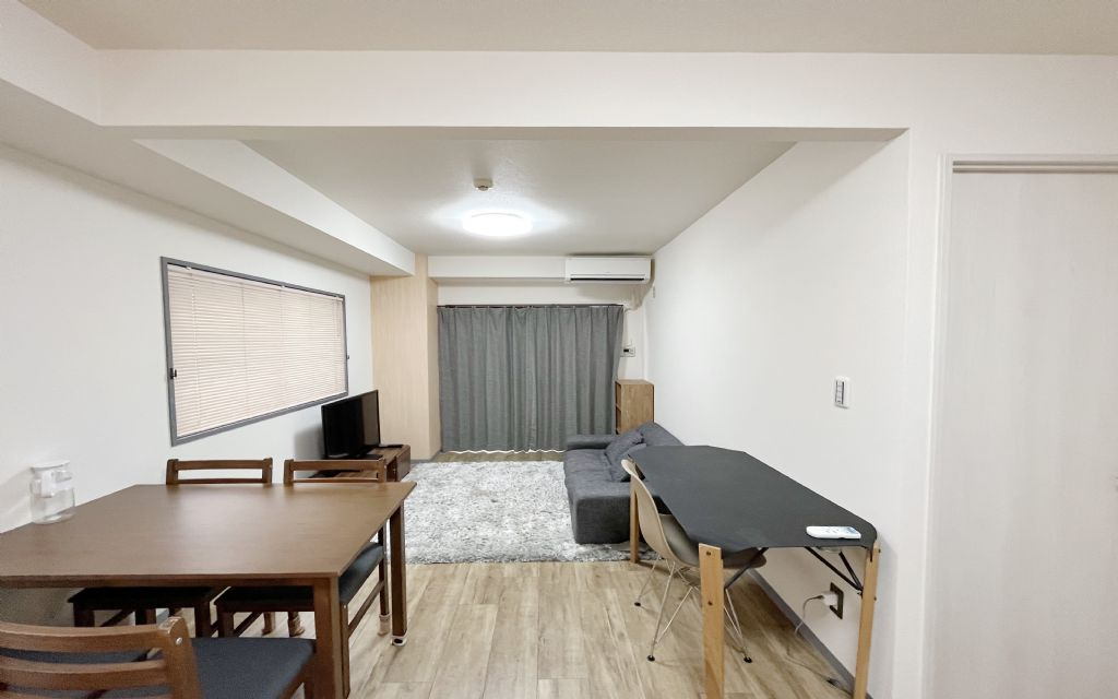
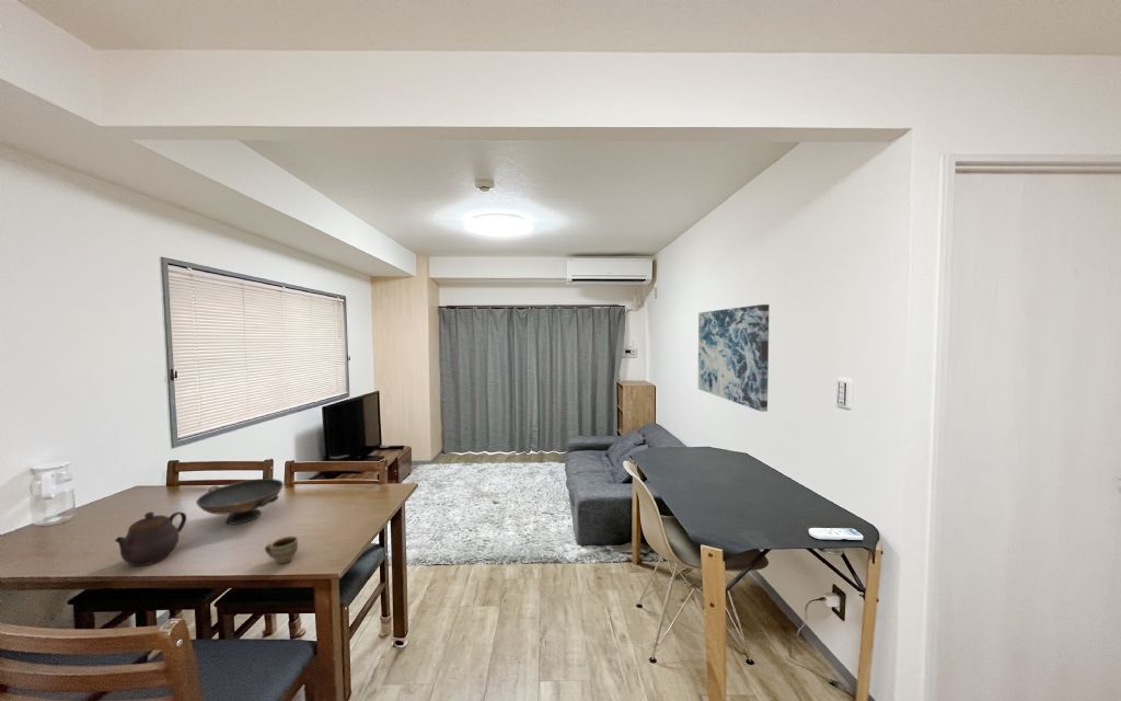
+ teapot [114,510,187,567]
+ decorative bowl [195,478,285,526]
+ cup [264,536,299,565]
+ wall art [697,303,771,413]
